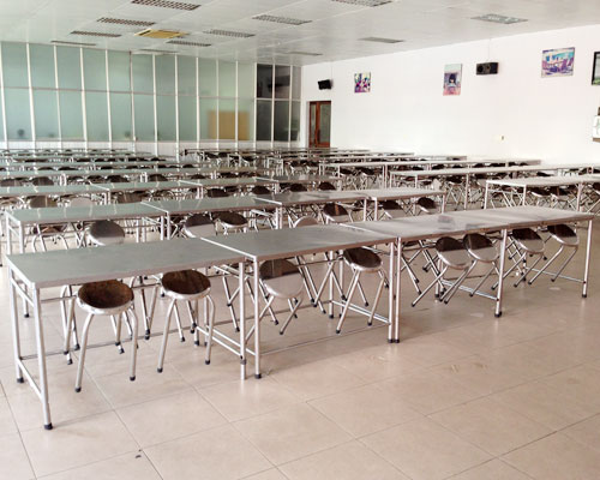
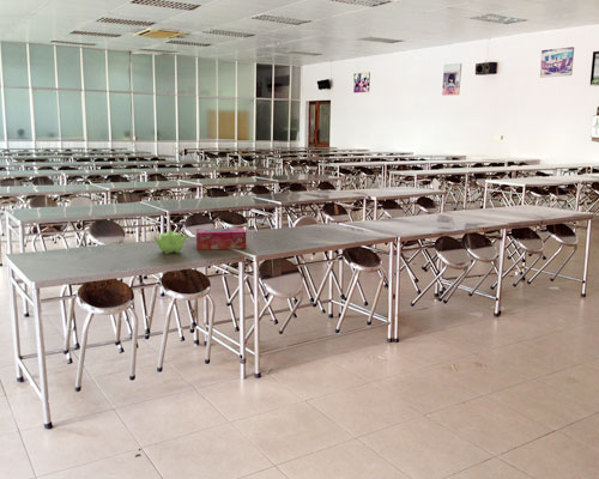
+ tissue box [195,226,247,250]
+ teapot [152,230,189,255]
